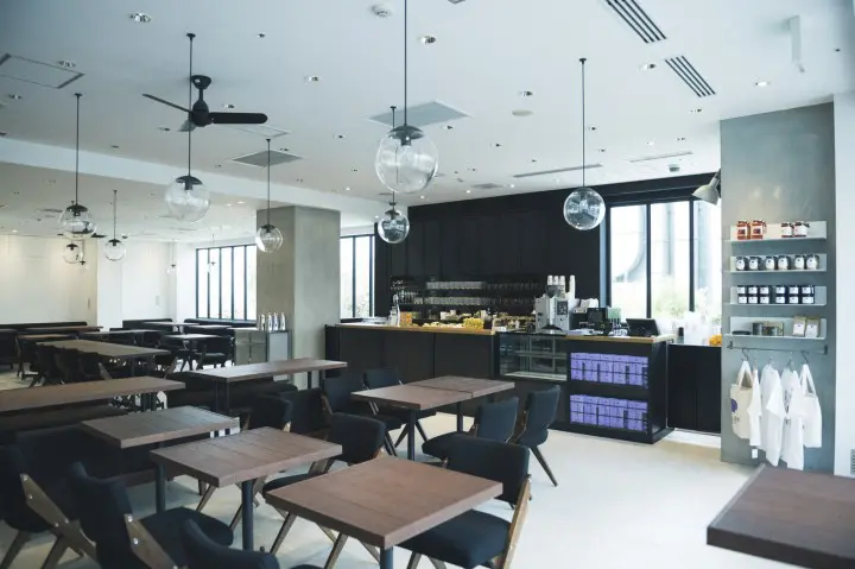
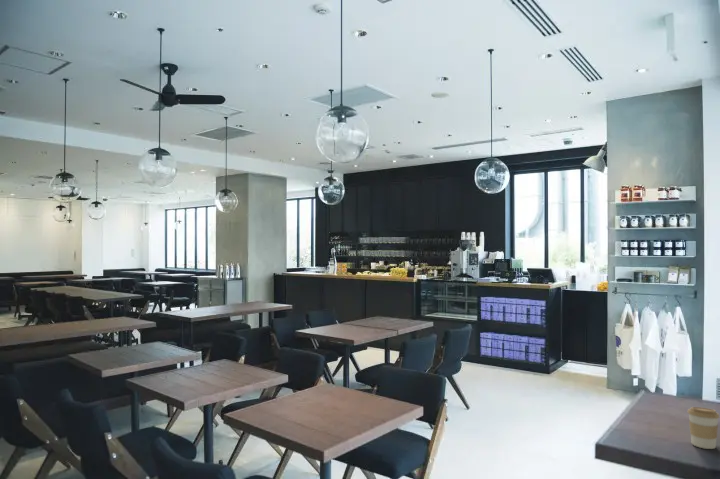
+ coffee cup [686,406,720,450]
